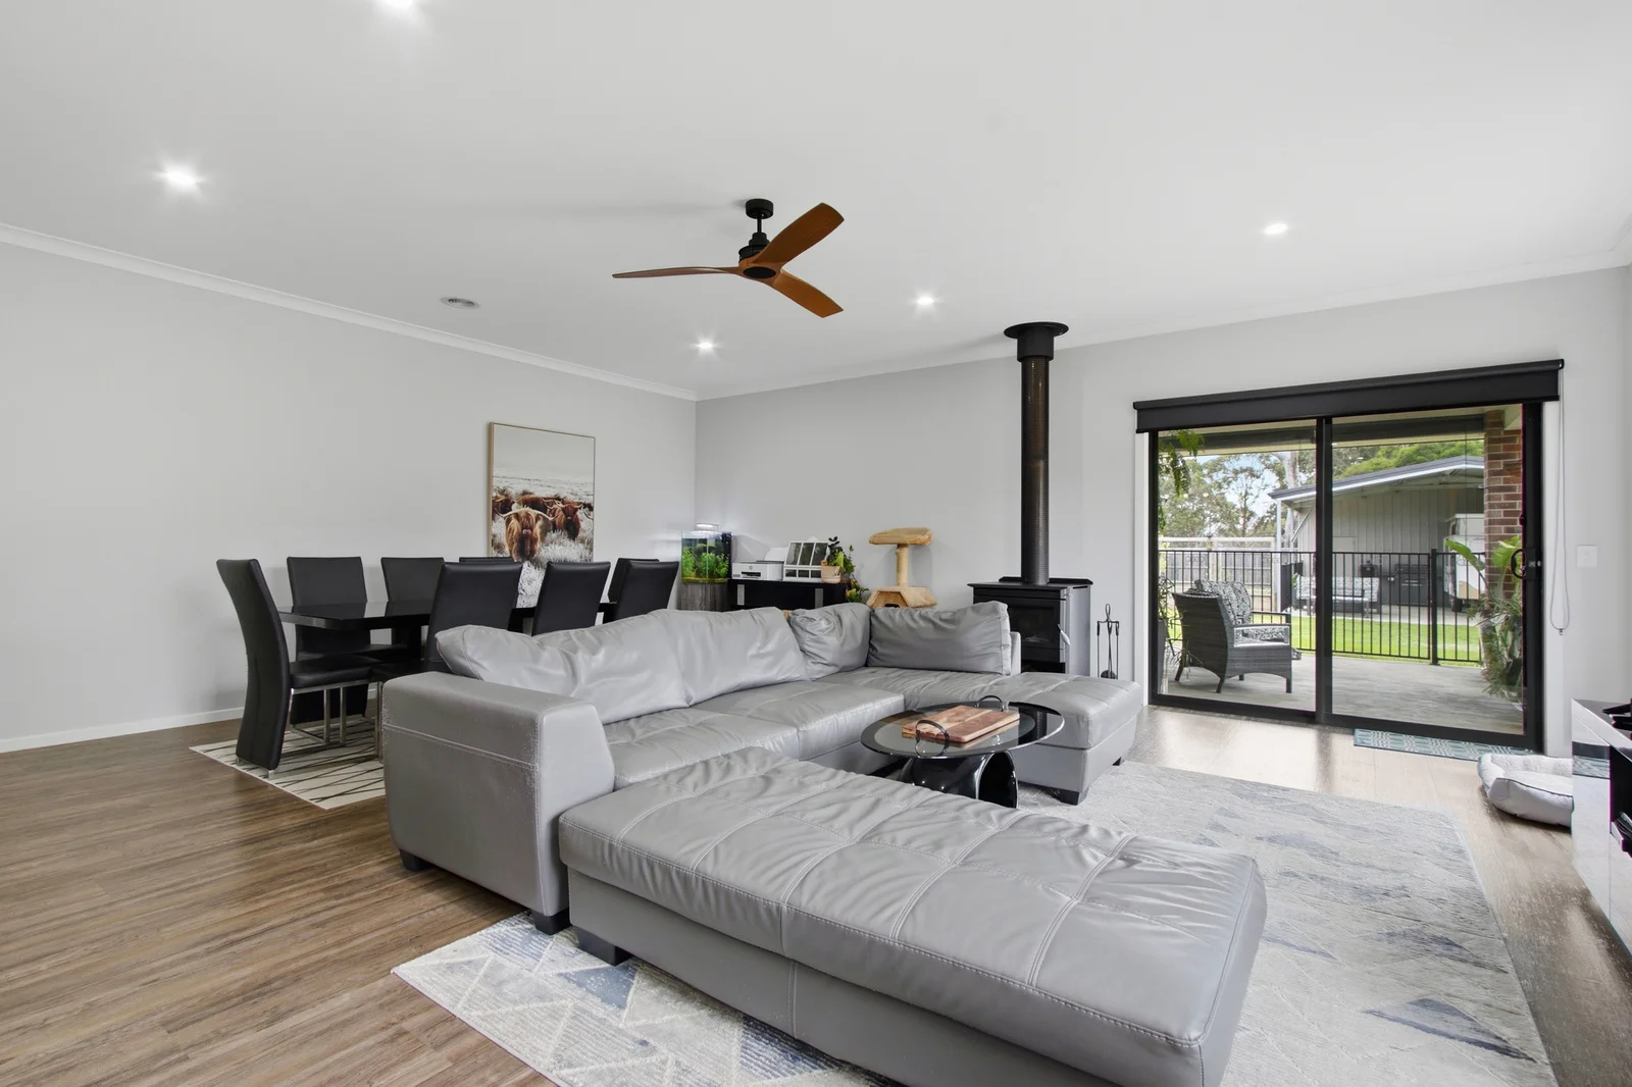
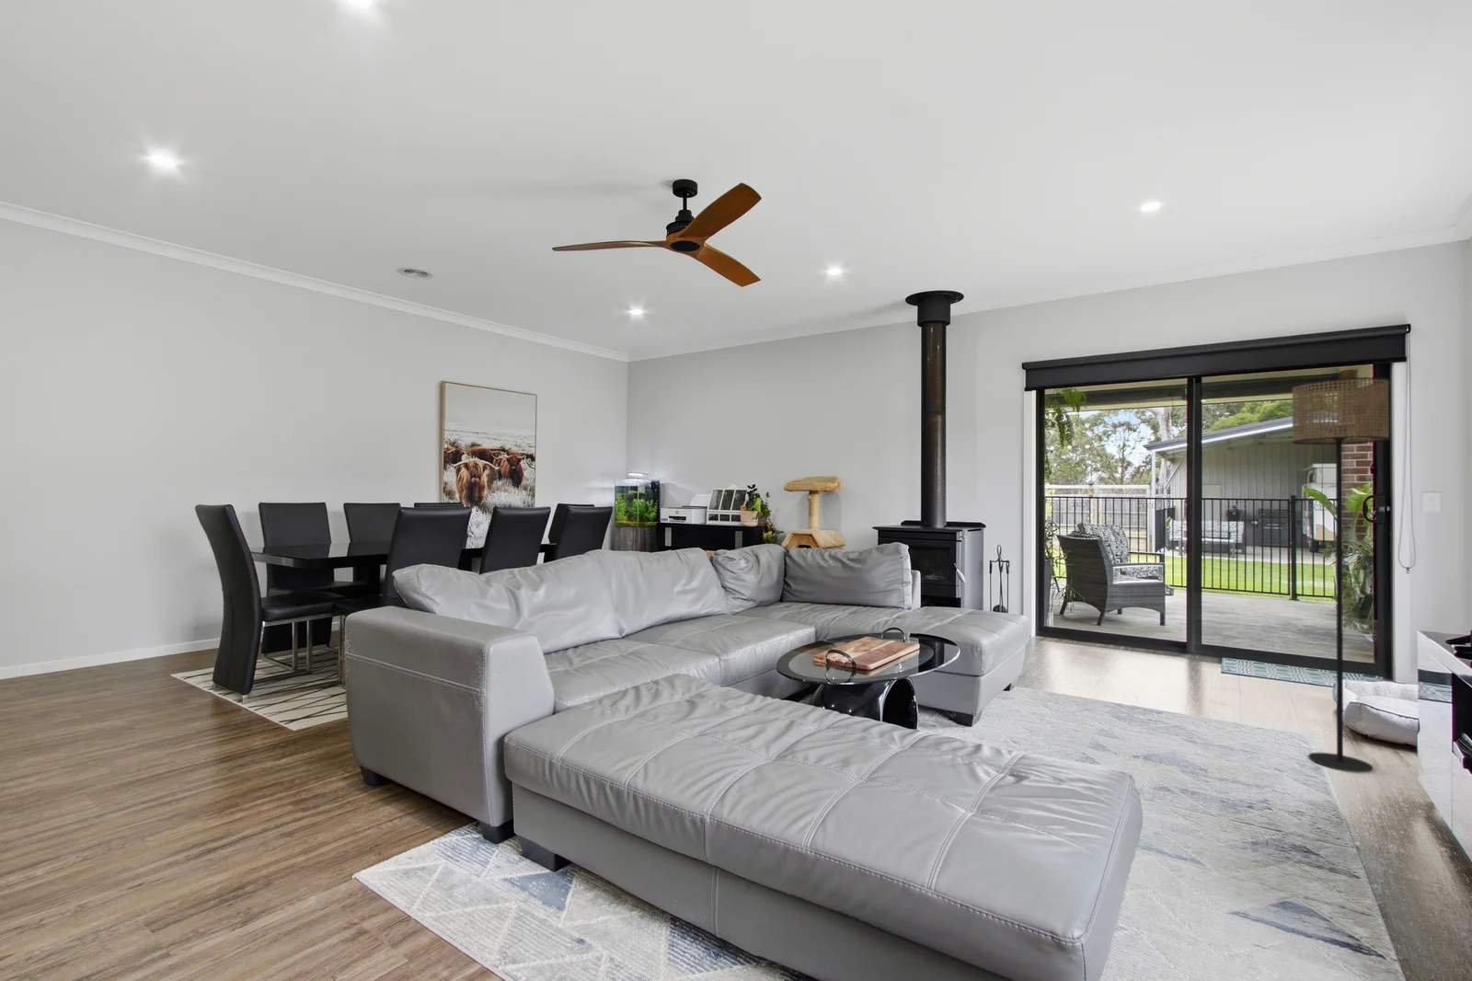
+ floor lamp [1290,377,1390,773]
